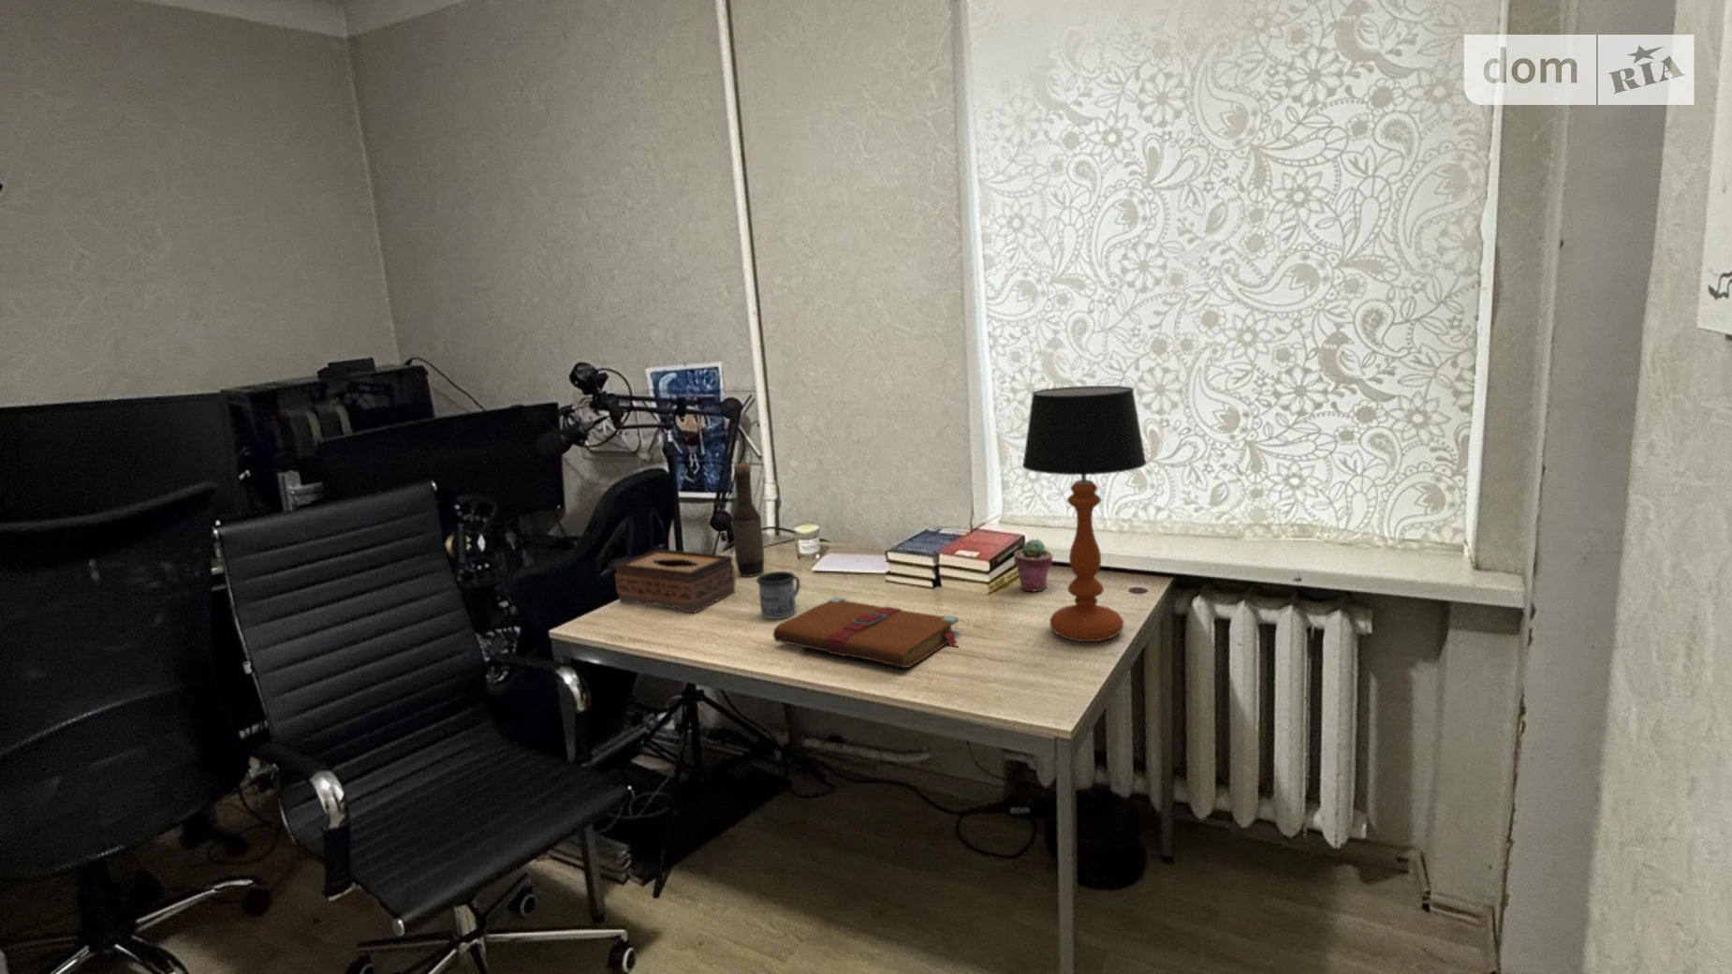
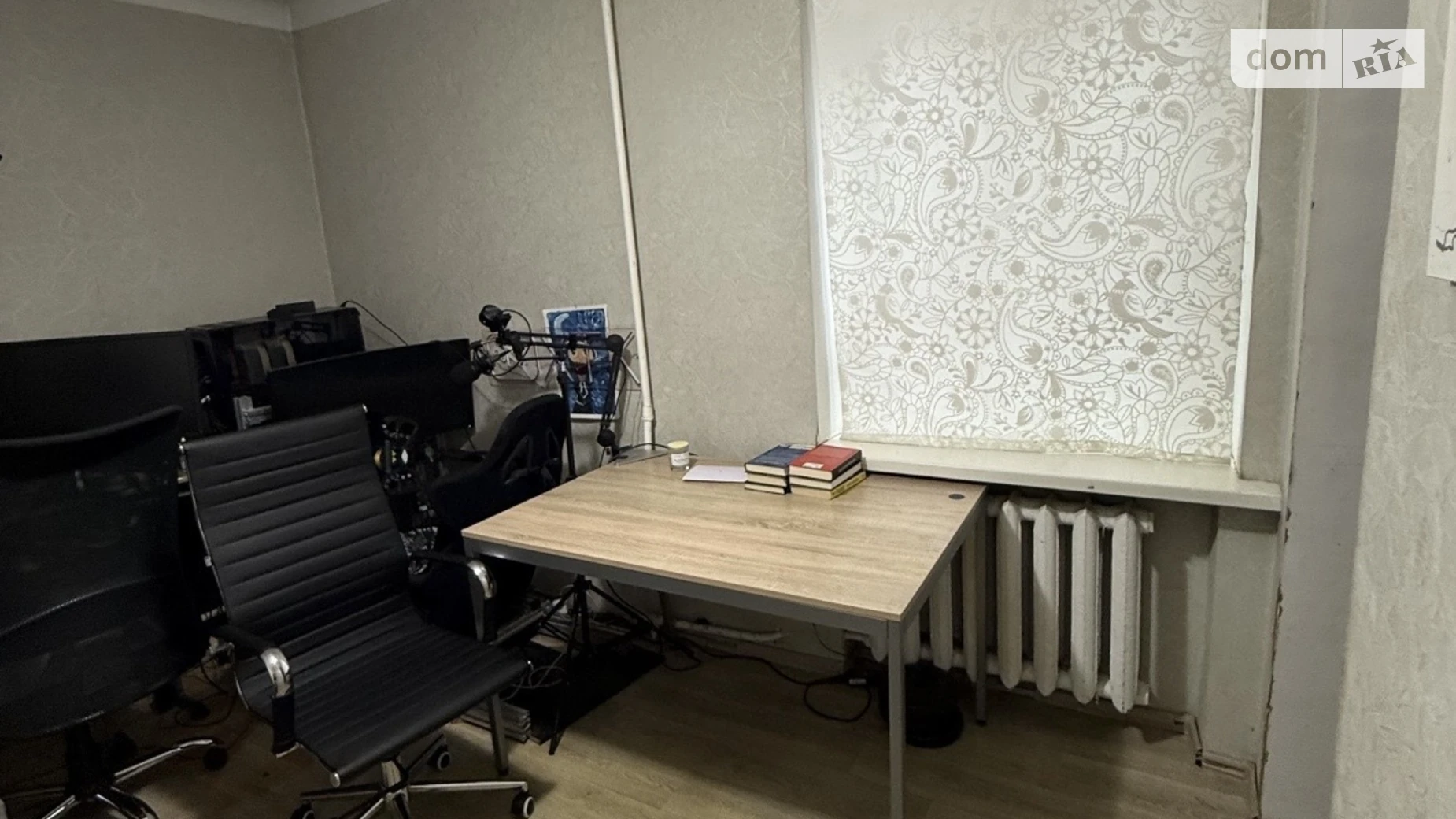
- tissue box [614,548,736,614]
- book [772,597,960,668]
- mug [755,571,802,620]
- table lamp [1022,385,1148,642]
- potted succulent [1014,538,1053,592]
- bottle [732,463,765,578]
